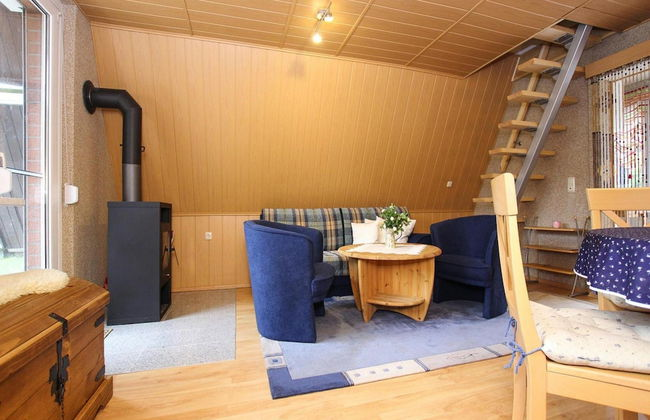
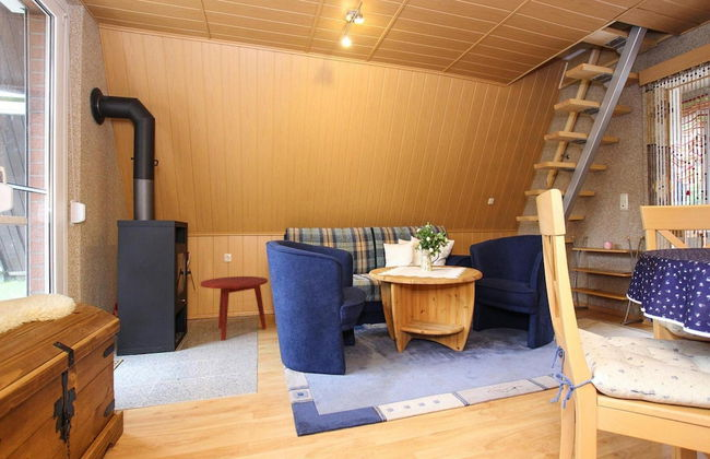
+ side table [199,275,269,342]
